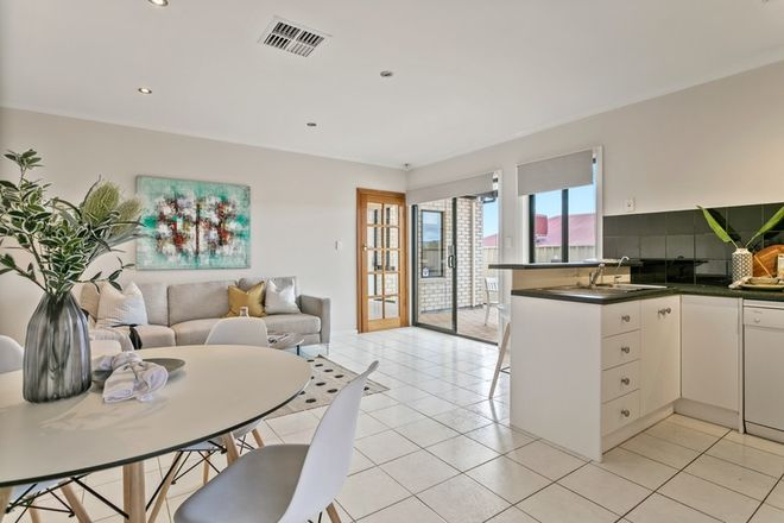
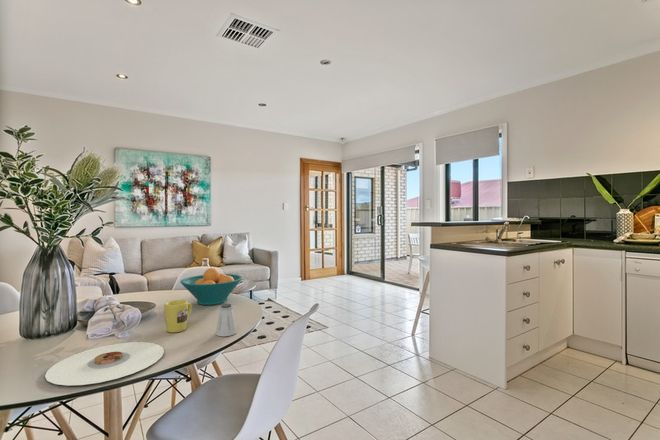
+ plate [44,341,165,386]
+ saltshaker [215,303,238,337]
+ mug [163,299,193,334]
+ fruit bowl [179,267,243,306]
